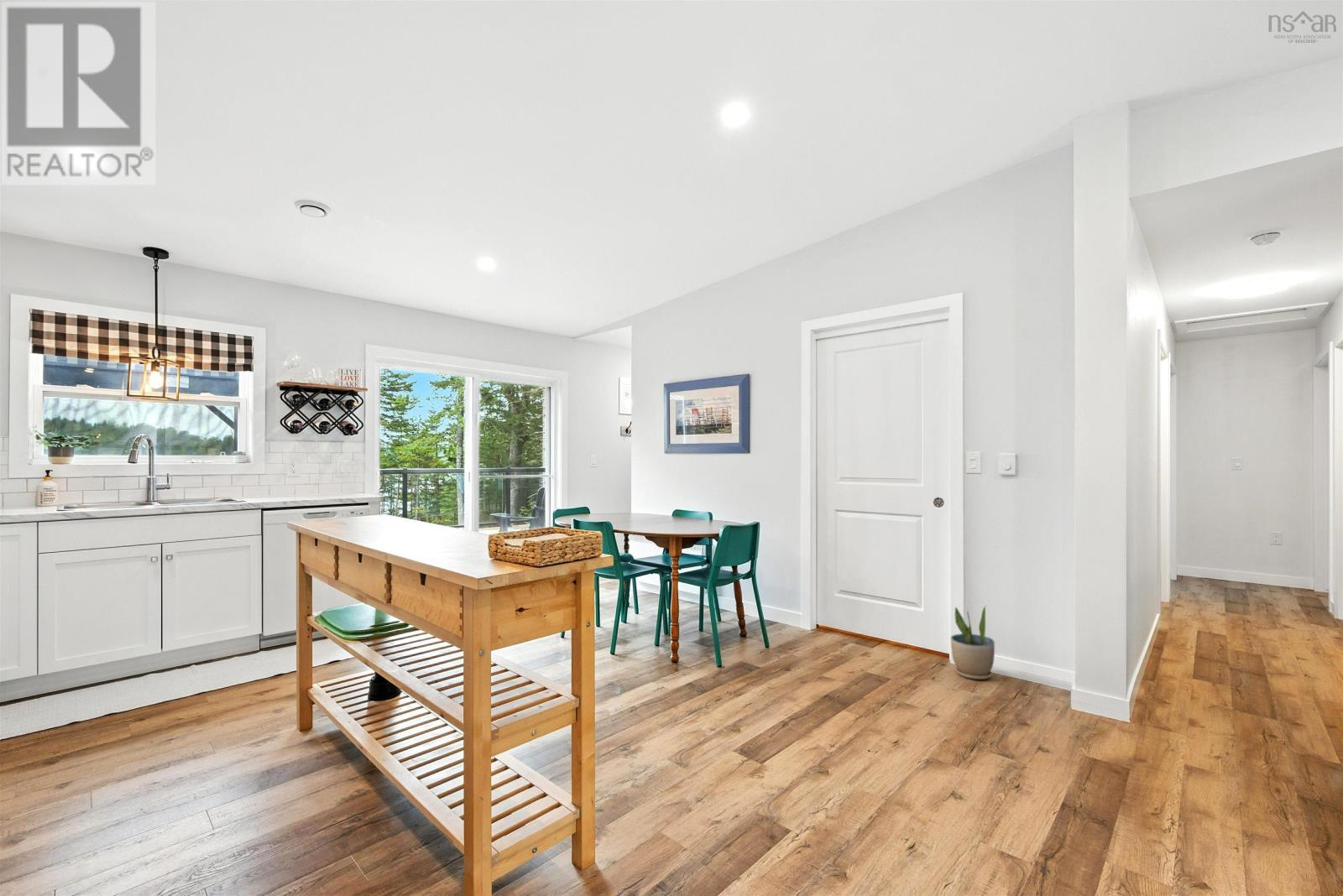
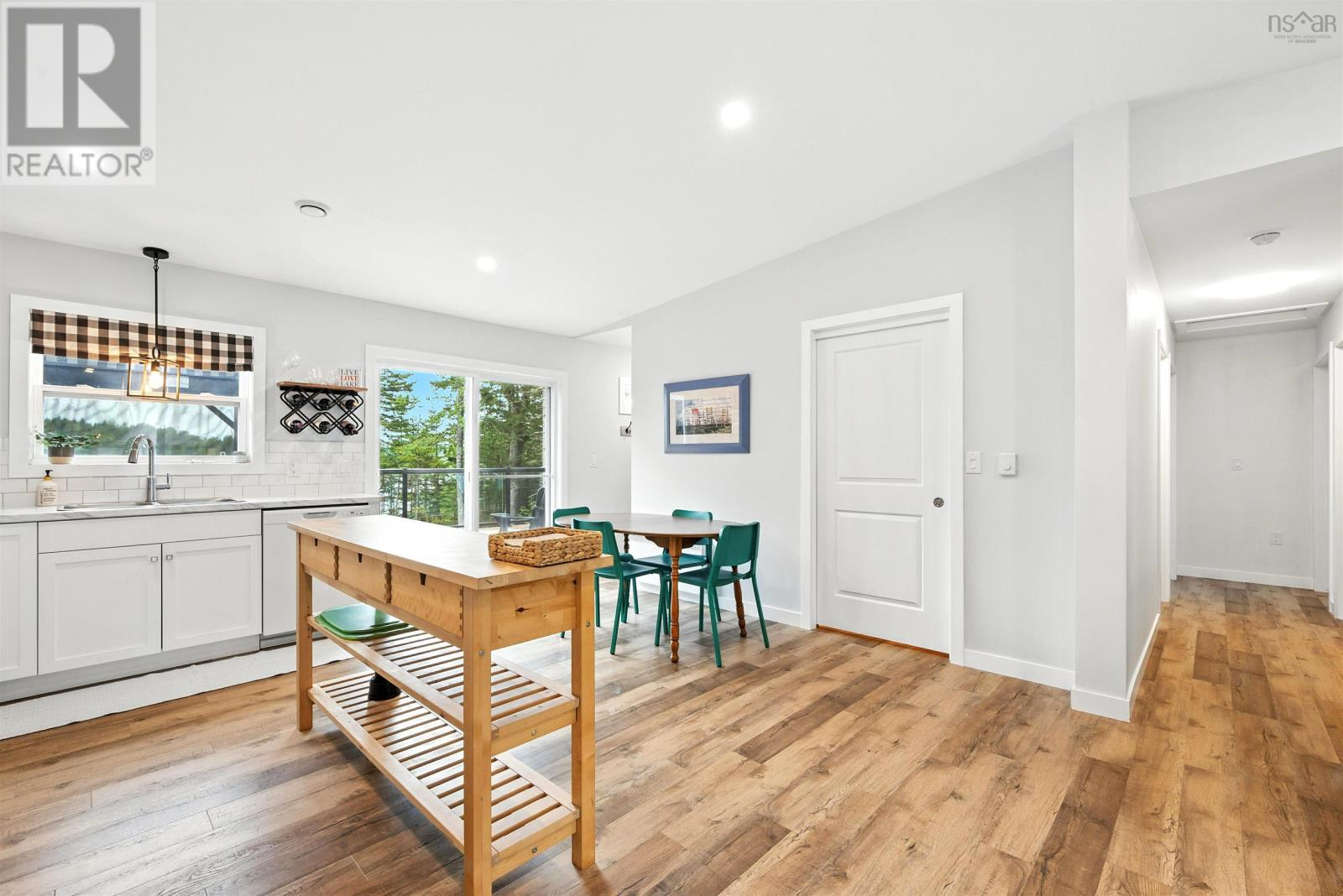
- potted plant [950,605,995,680]
